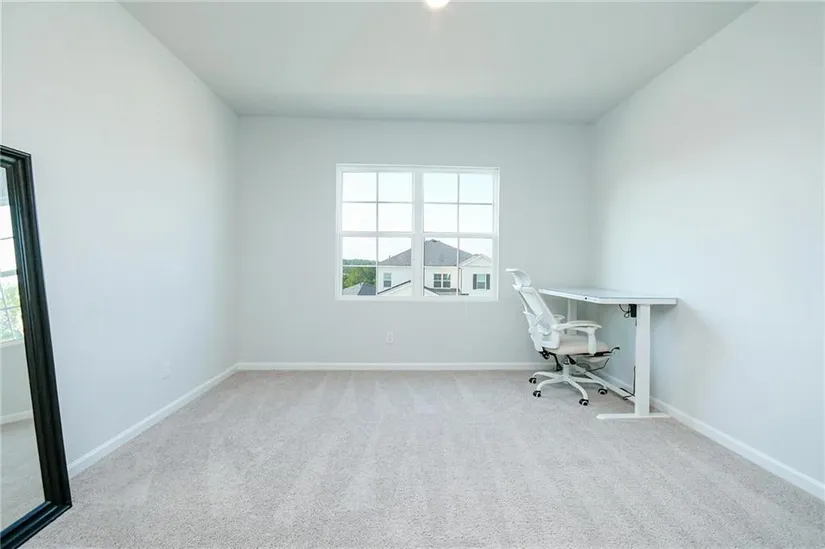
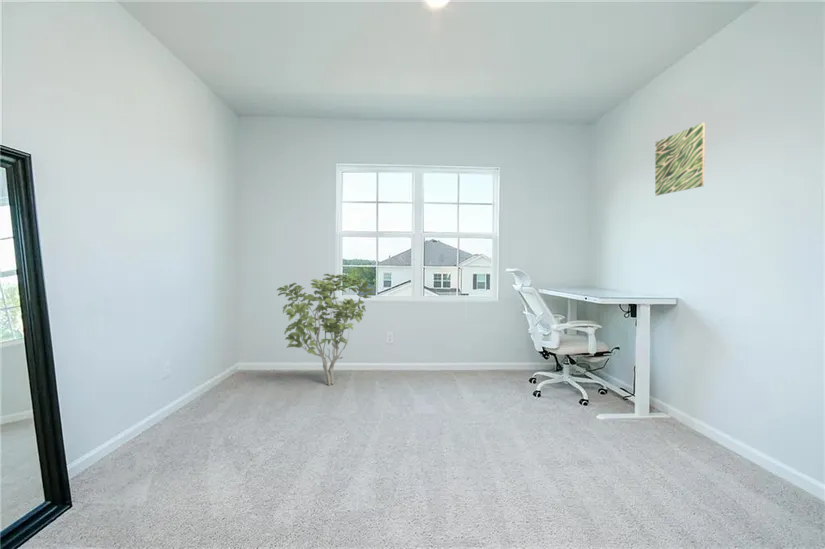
+ shrub [276,273,376,386]
+ wall art [654,122,706,197]
